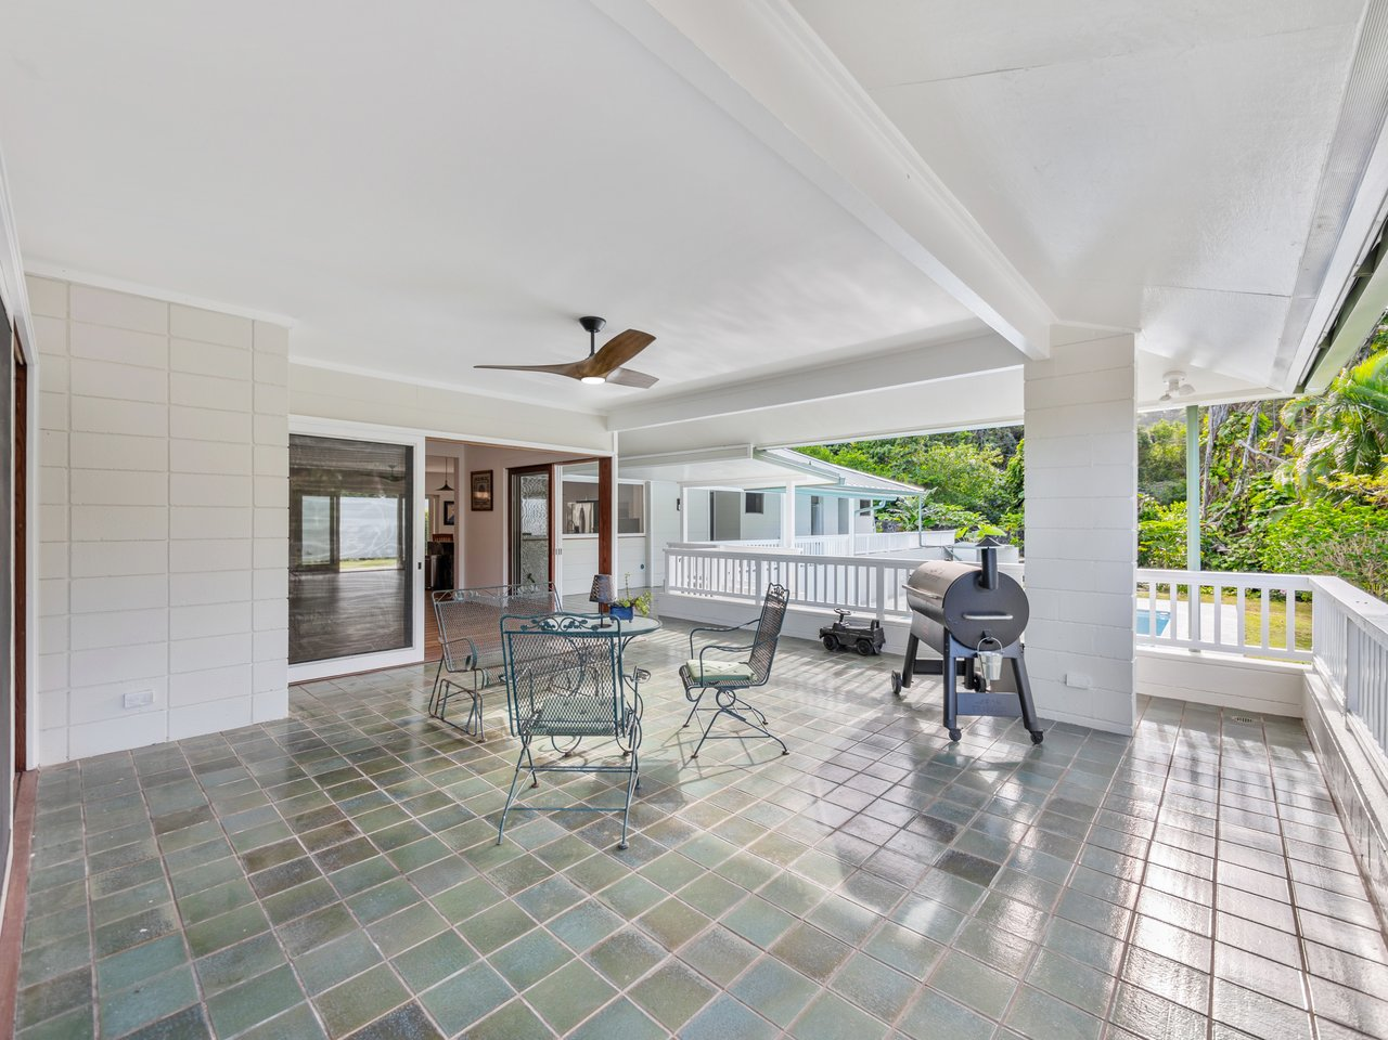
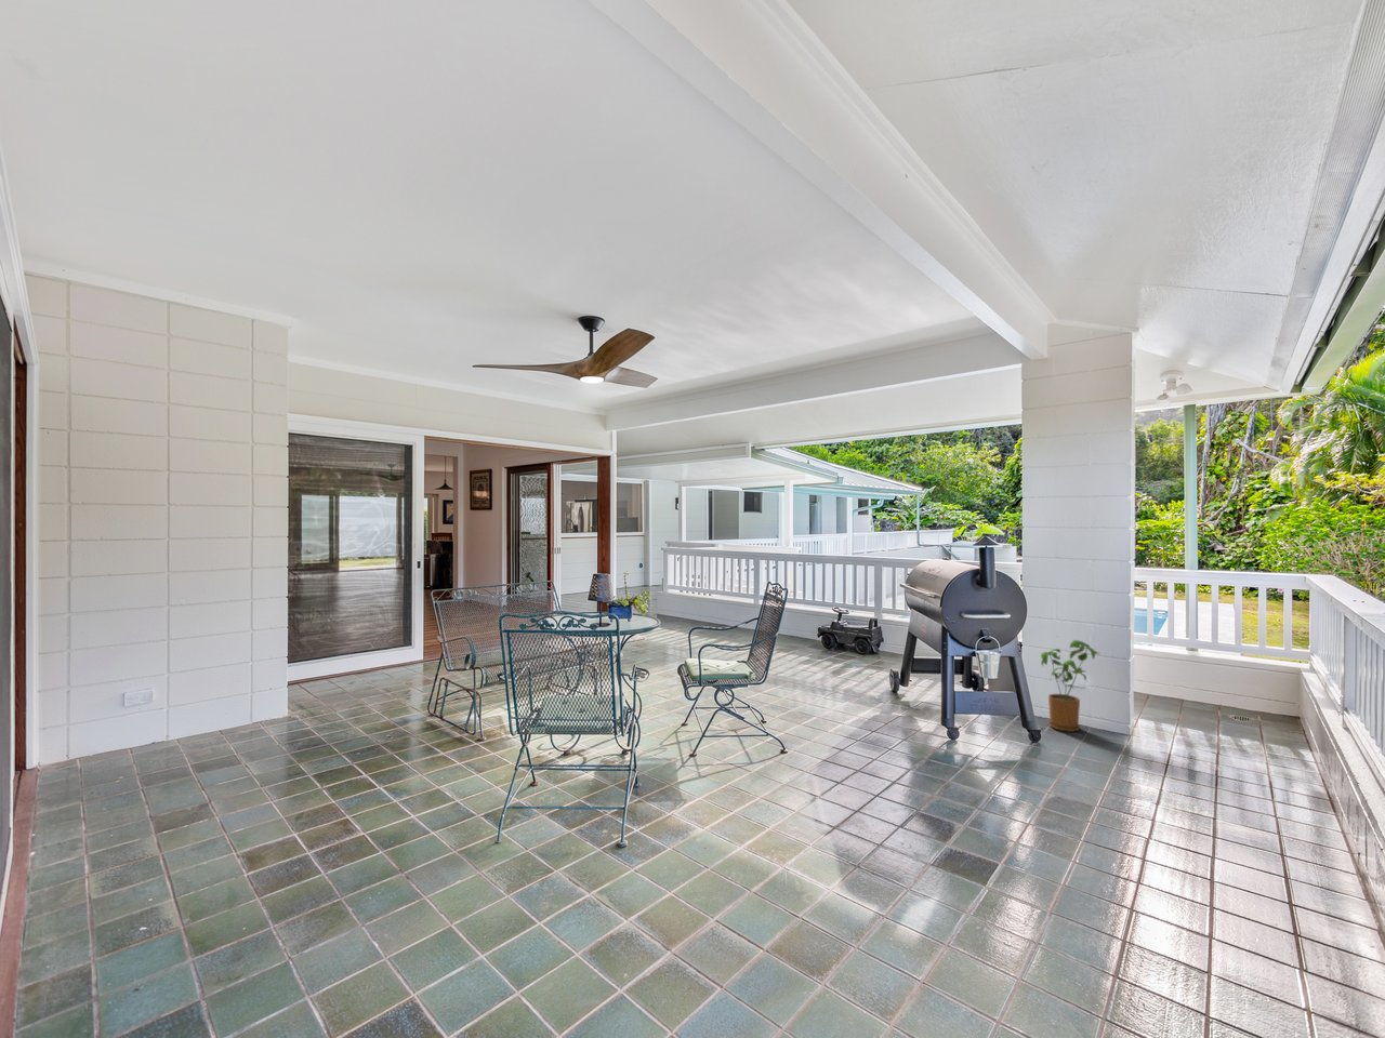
+ house plant [1039,639,1100,733]
